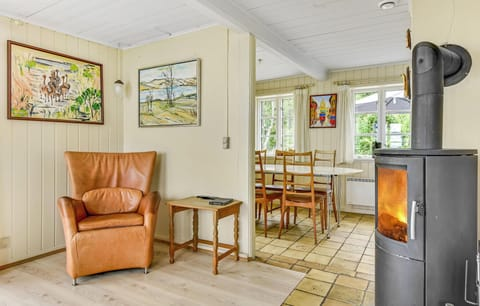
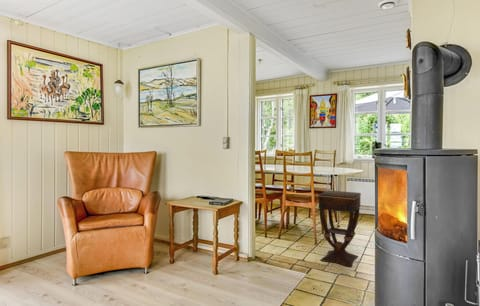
+ side table [317,189,362,268]
